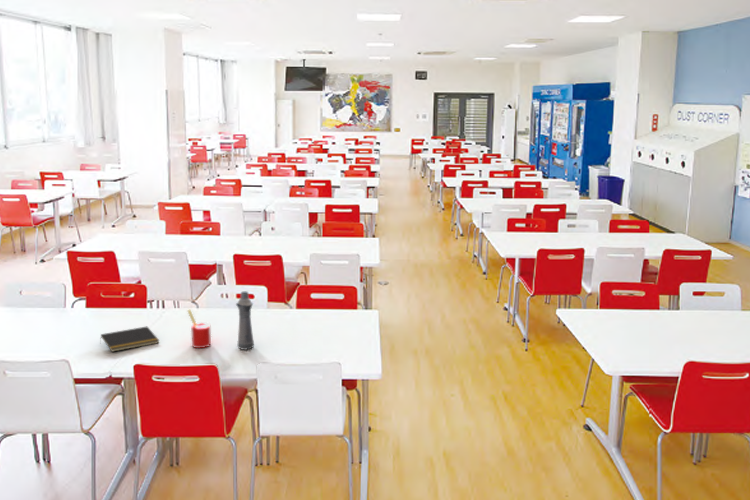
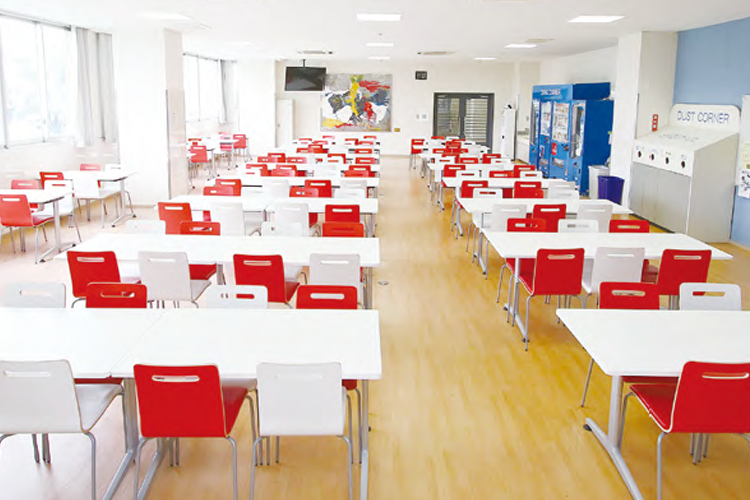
- bottle [235,291,255,351]
- straw [186,308,212,349]
- notepad [99,326,160,353]
